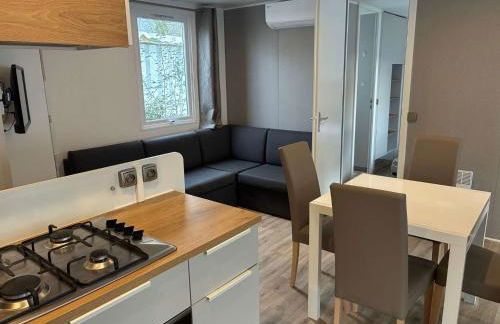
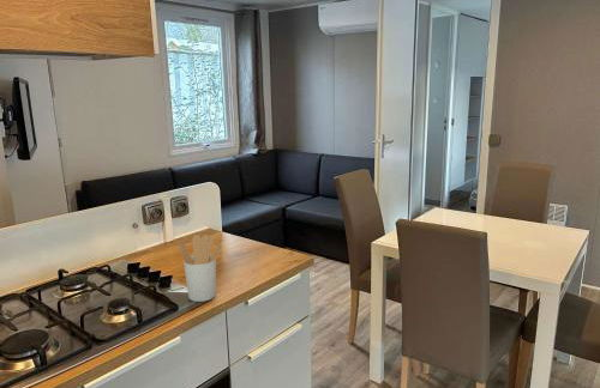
+ utensil holder [178,234,223,303]
